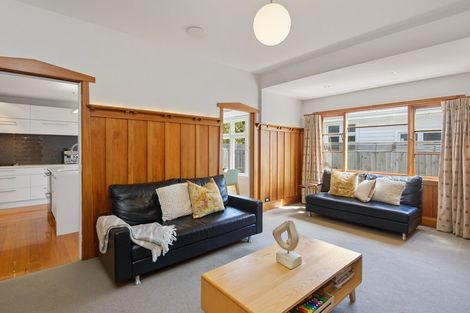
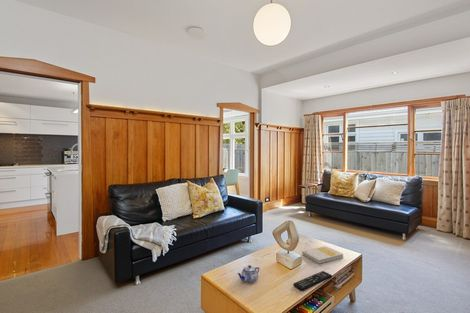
+ remote control [292,270,333,292]
+ book [301,245,344,265]
+ teapot [236,264,260,283]
